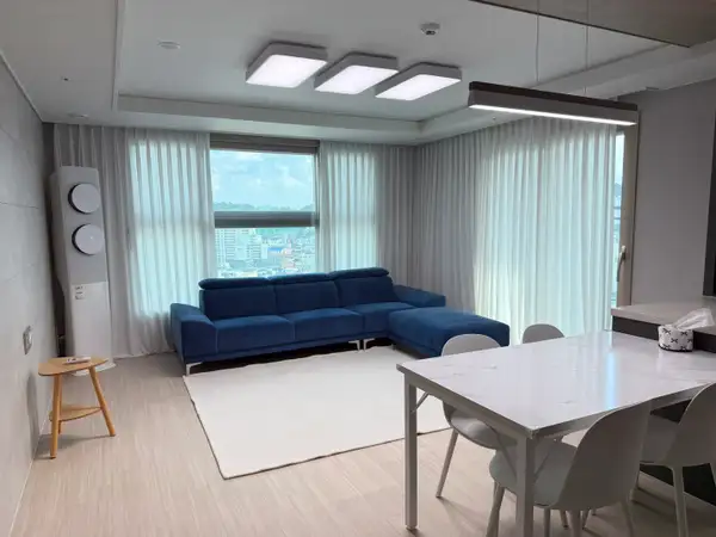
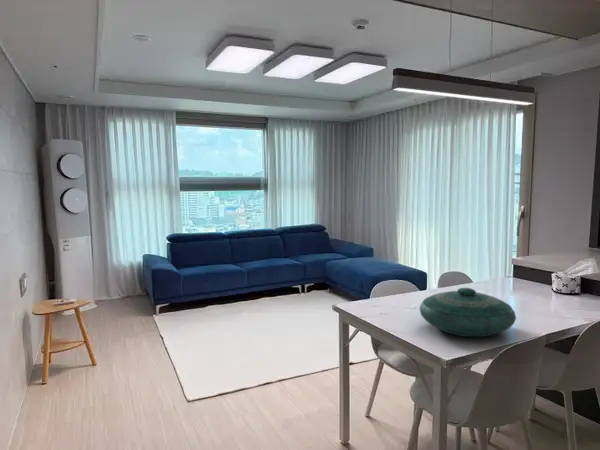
+ decorative bowl [418,287,517,338]
